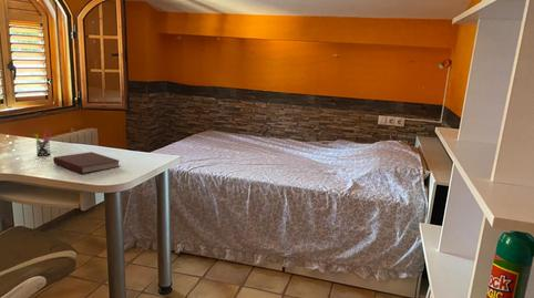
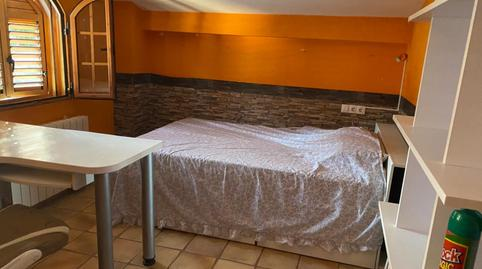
- pen holder [32,129,53,157]
- notebook [52,151,121,175]
